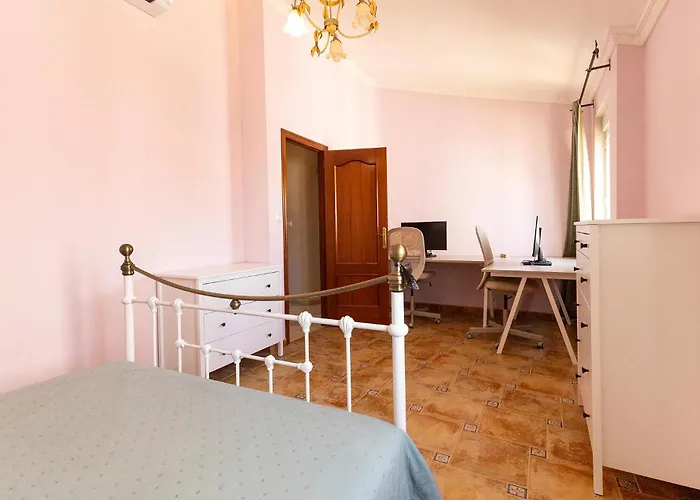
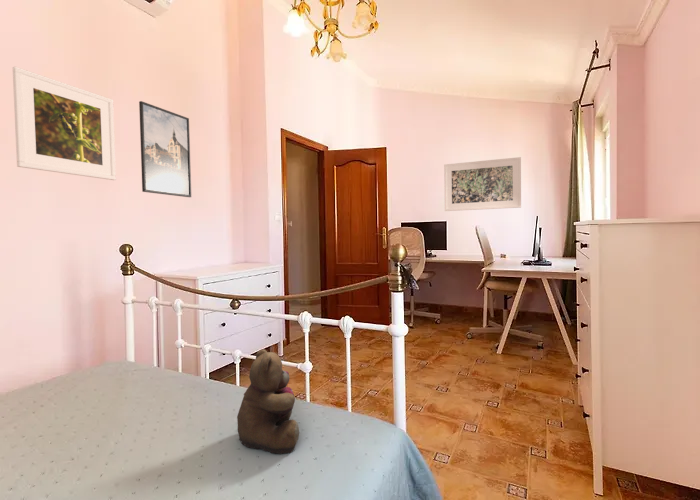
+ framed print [443,156,522,212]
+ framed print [138,100,192,198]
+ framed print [12,66,117,181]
+ teddy bear [236,348,300,455]
